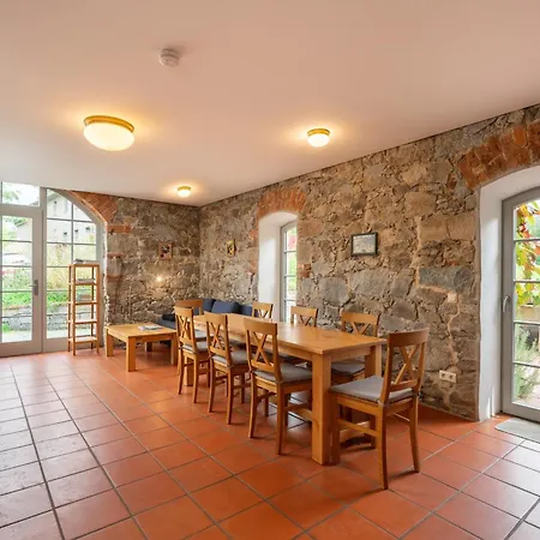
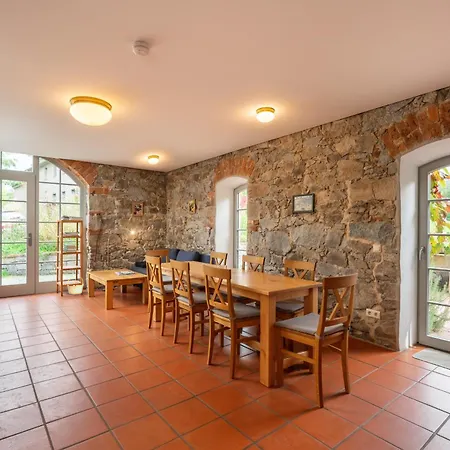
+ basket [66,276,85,295]
